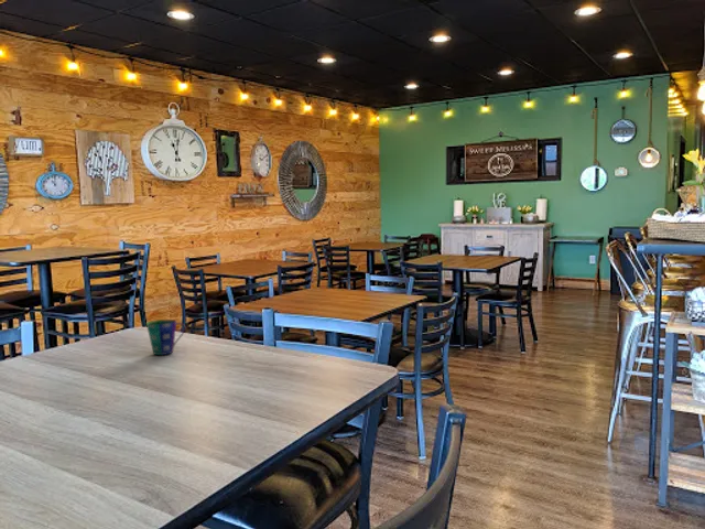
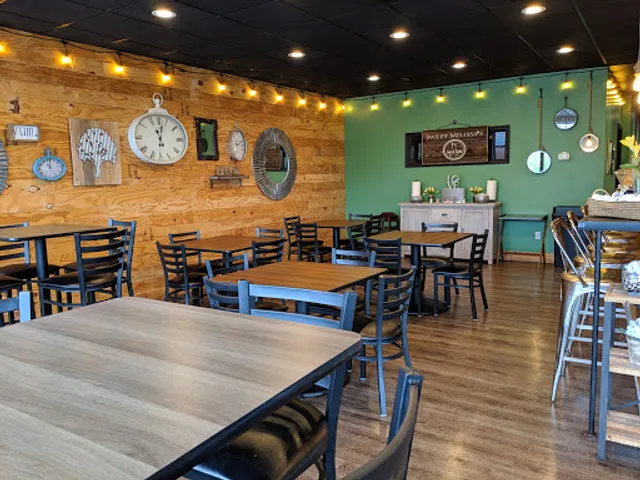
- cup [145,319,187,356]
